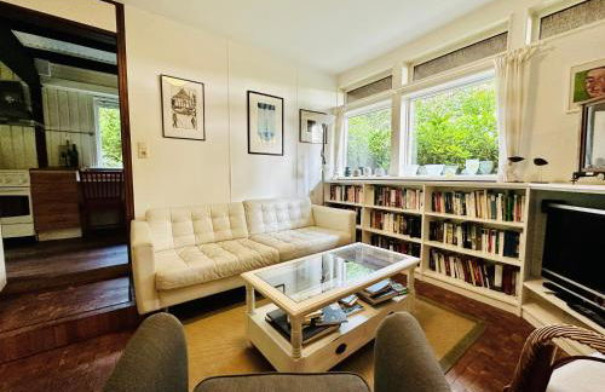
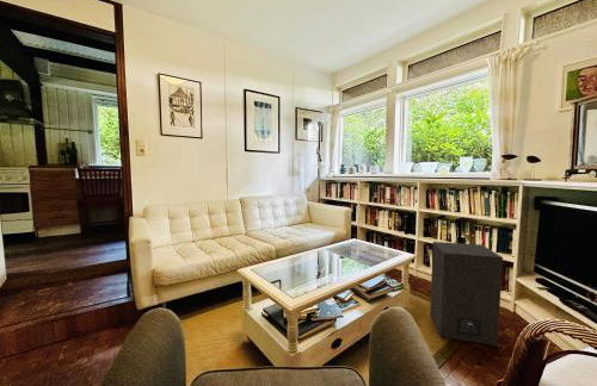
+ speaker [429,241,504,347]
